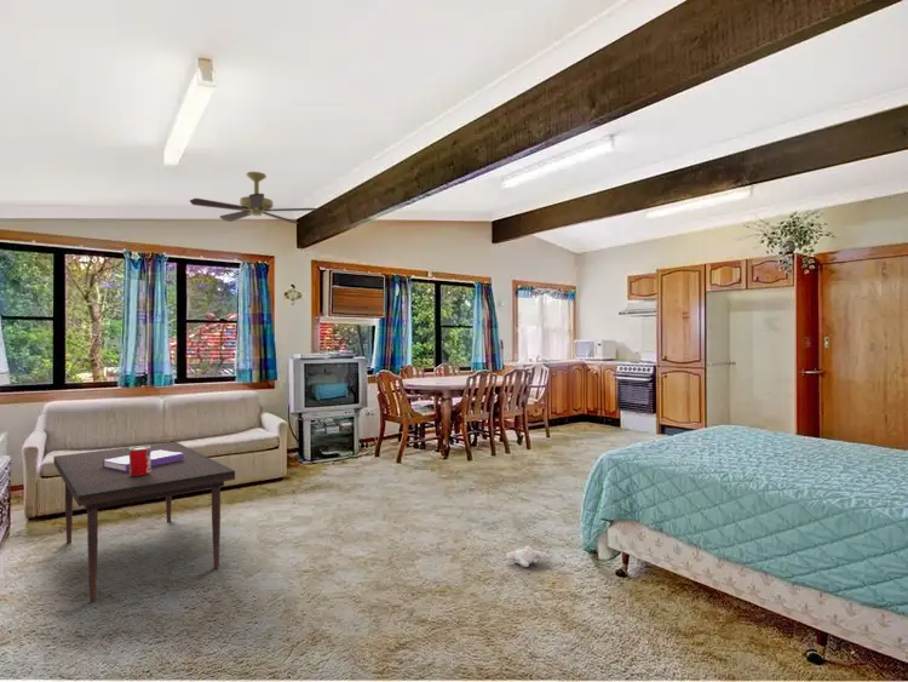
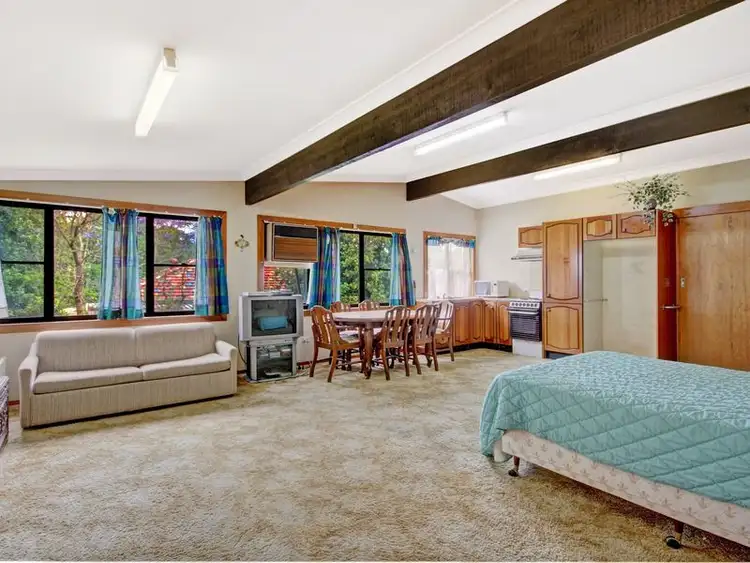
- plush toy [505,544,556,584]
- ceiling fan [189,171,318,225]
- coffee table [52,441,236,603]
